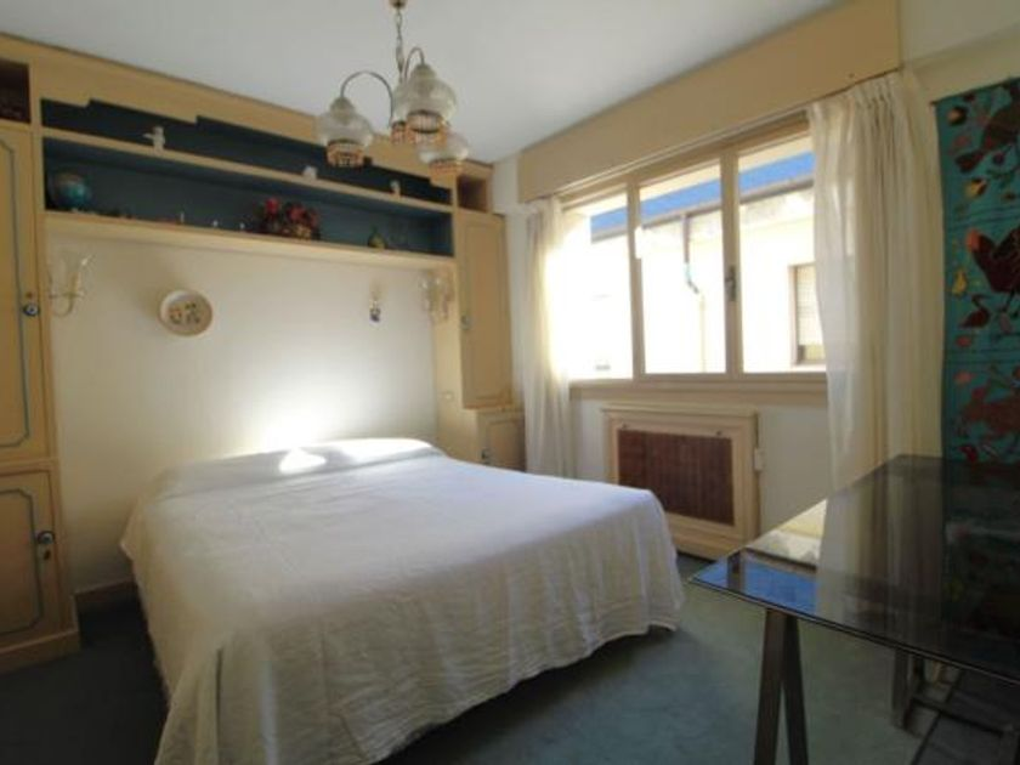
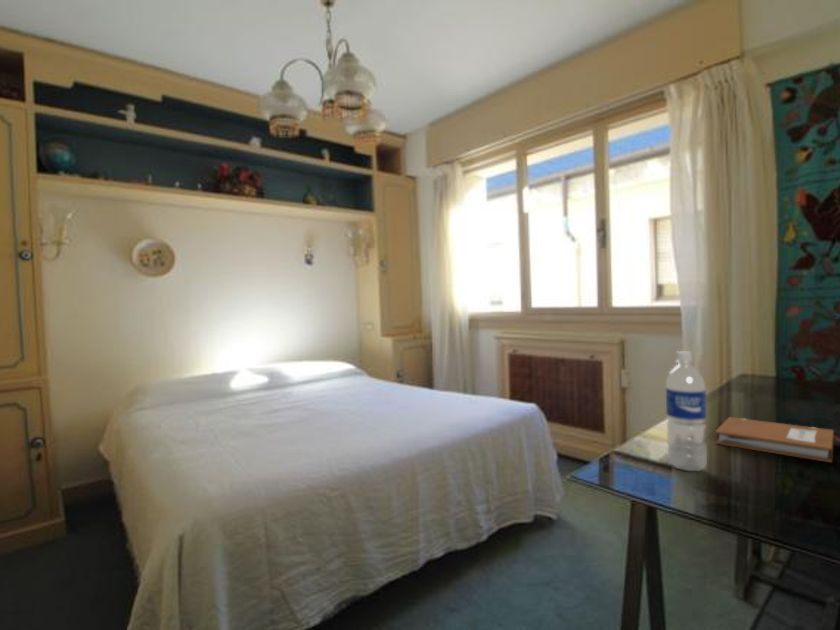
+ water bottle [665,350,708,472]
+ notebook [714,416,840,463]
